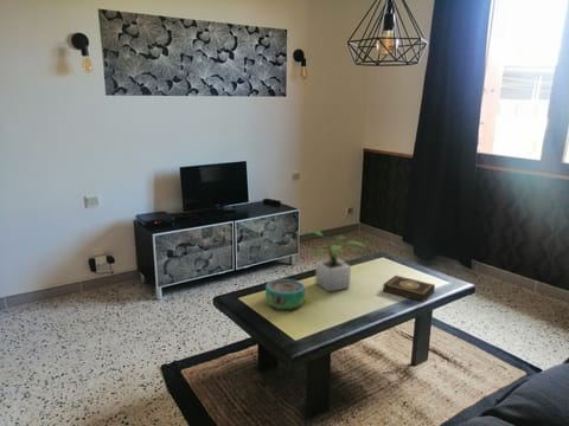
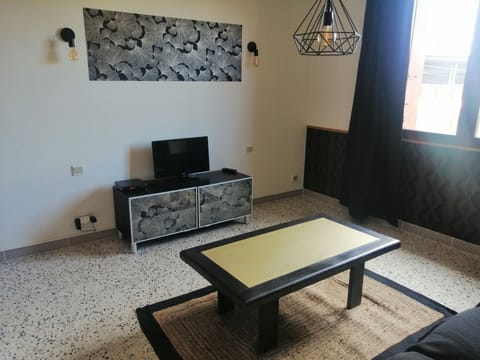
- decorative bowl [264,278,306,311]
- book [382,275,436,303]
- potted plant [303,230,366,292]
